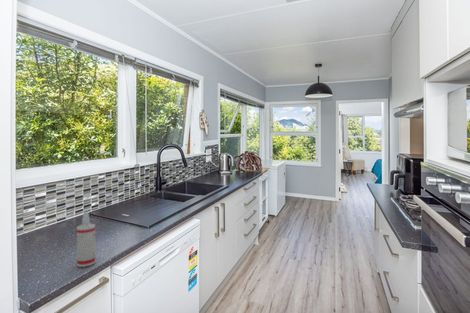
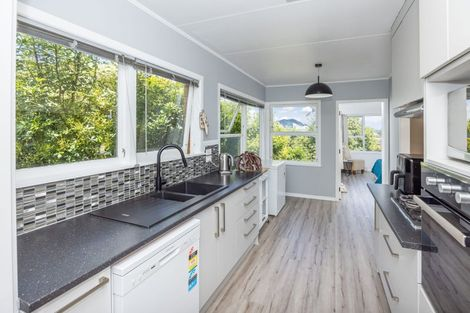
- spray bottle [76,211,96,268]
